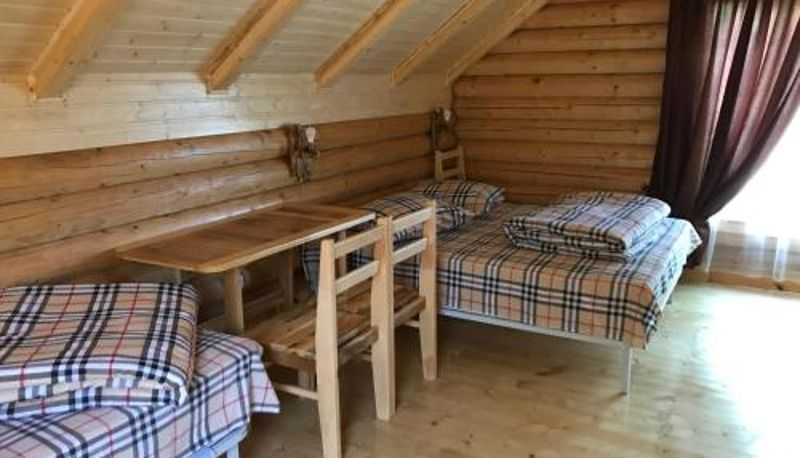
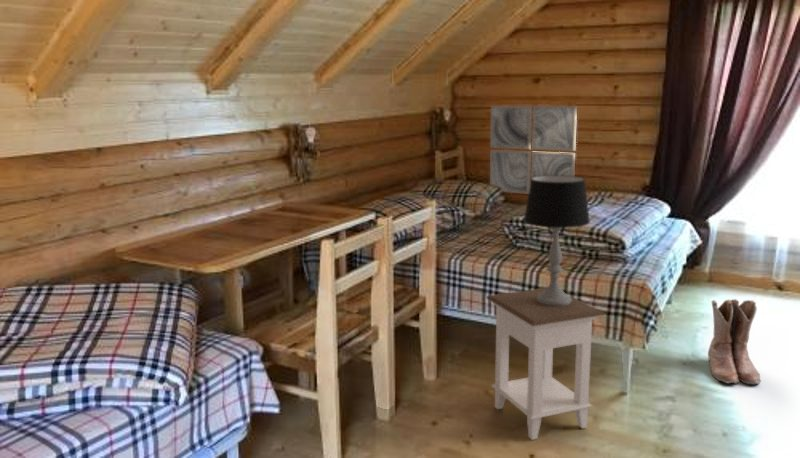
+ table lamp [523,175,591,306]
+ nightstand [485,287,606,441]
+ wall art [489,105,578,195]
+ boots [707,298,762,385]
